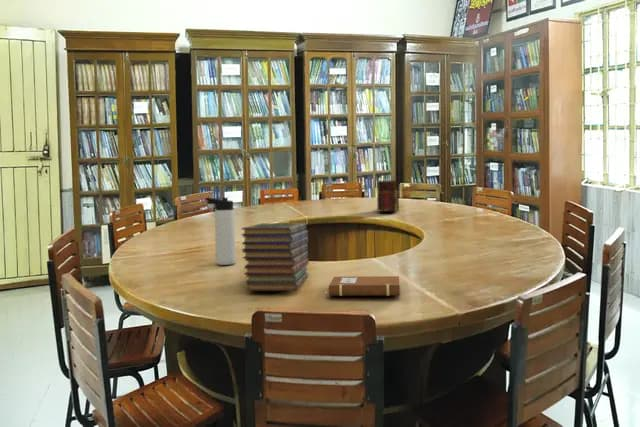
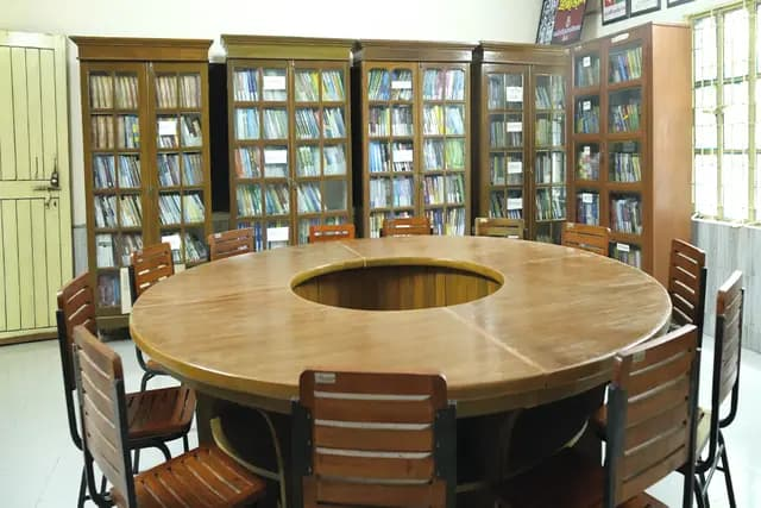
- notebook [326,275,401,297]
- book stack [240,222,309,292]
- book [376,179,400,213]
- thermos bottle [204,197,237,266]
